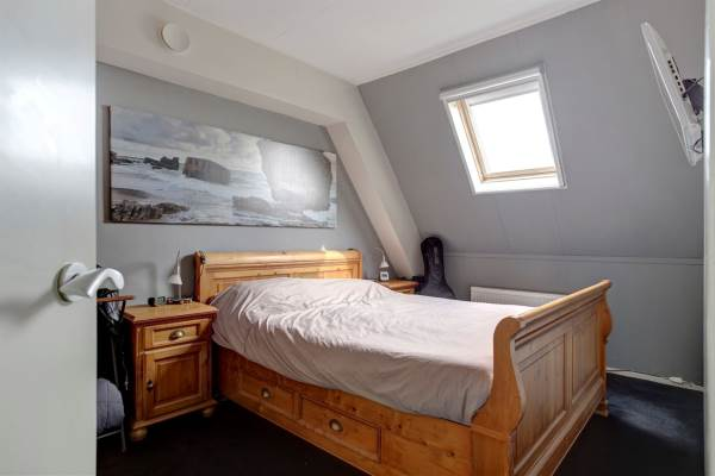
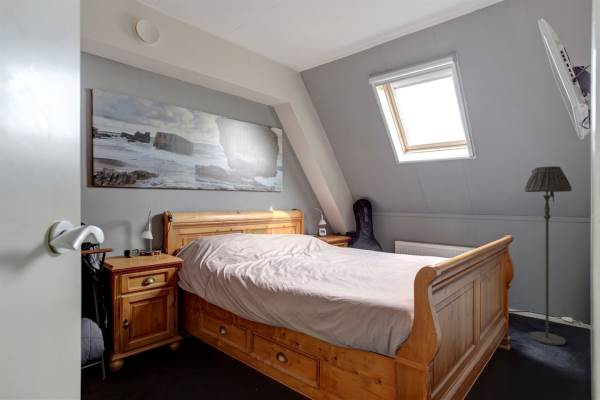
+ floor lamp [523,165,573,346]
